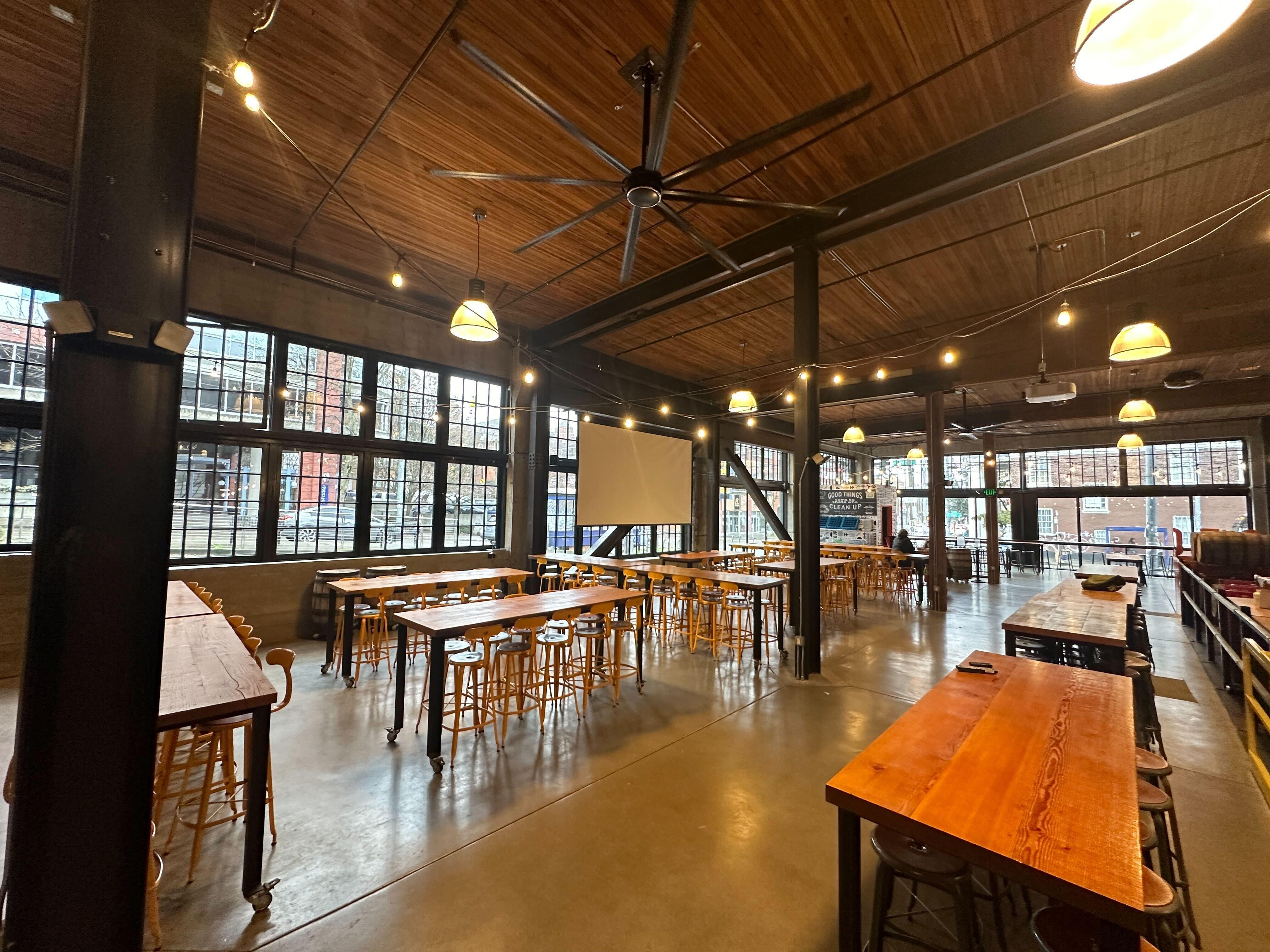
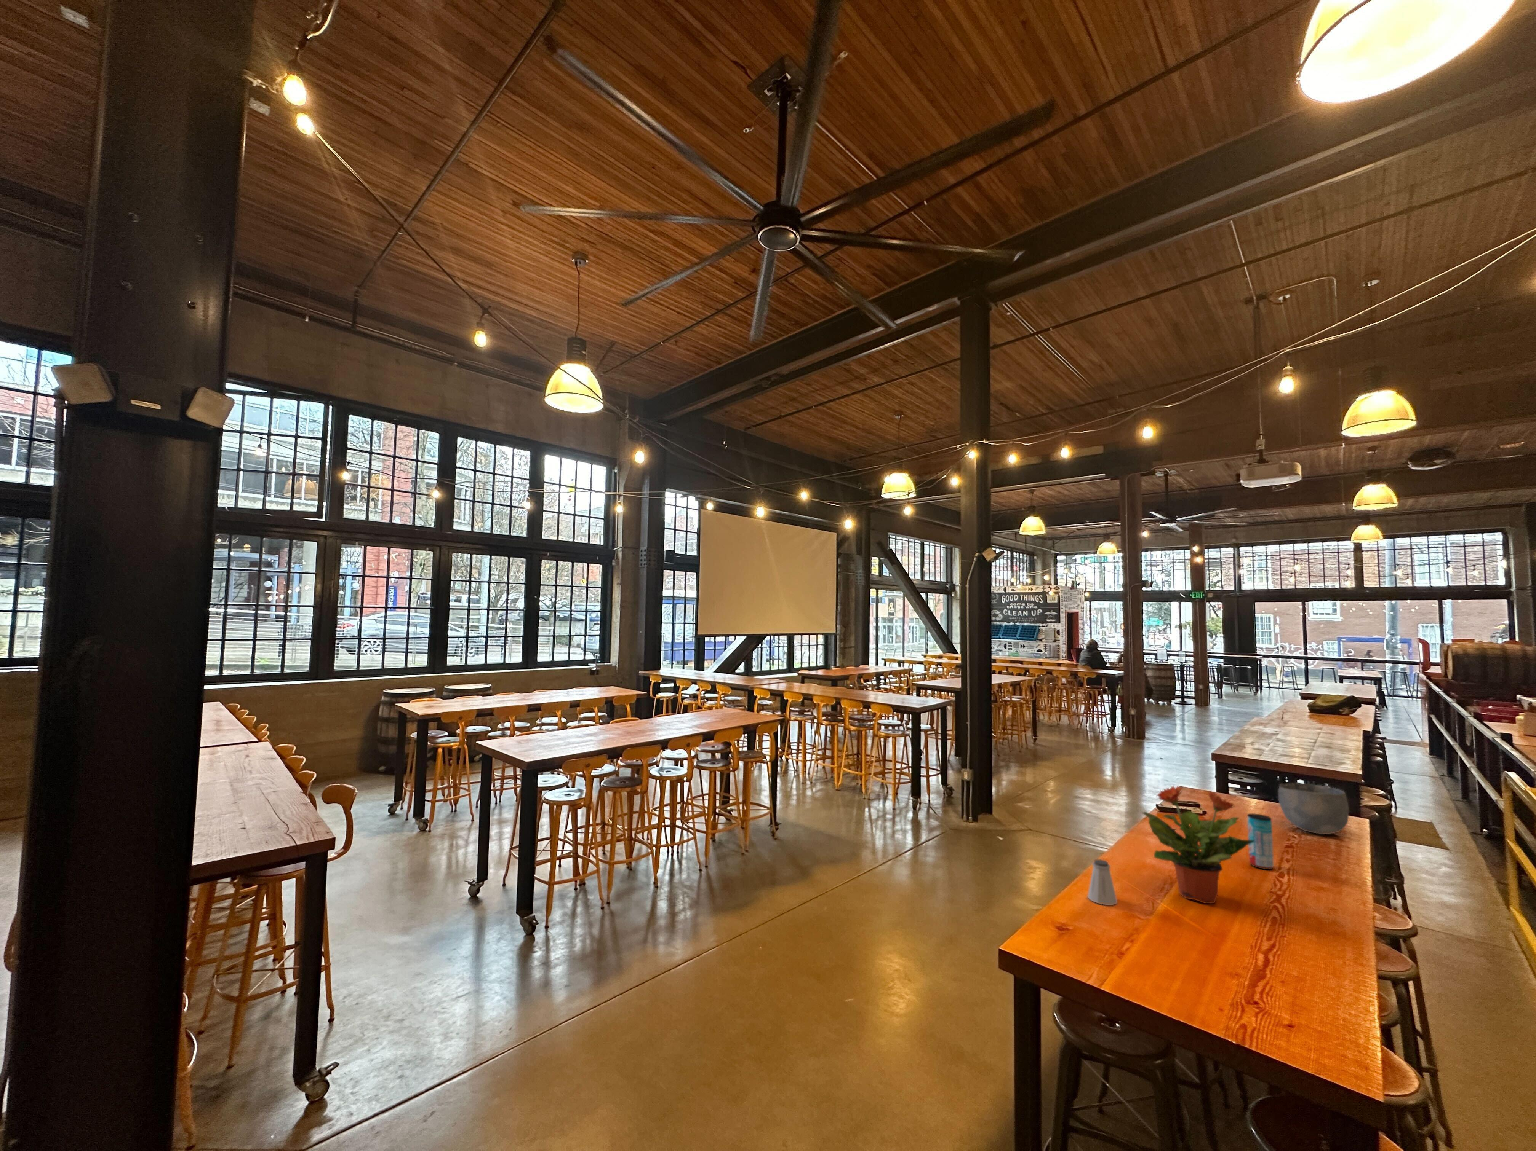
+ bowl [1278,782,1349,834]
+ saltshaker [1087,860,1118,906]
+ potted plant [1142,785,1255,904]
+ beverage can [1247,812,1275,869]
